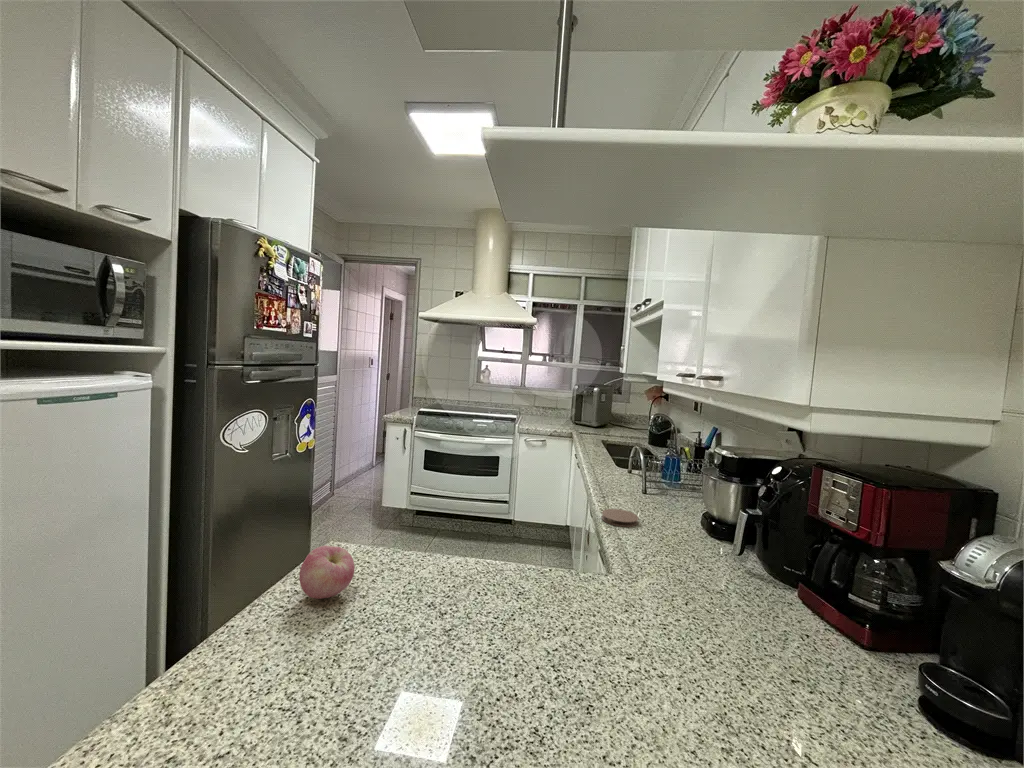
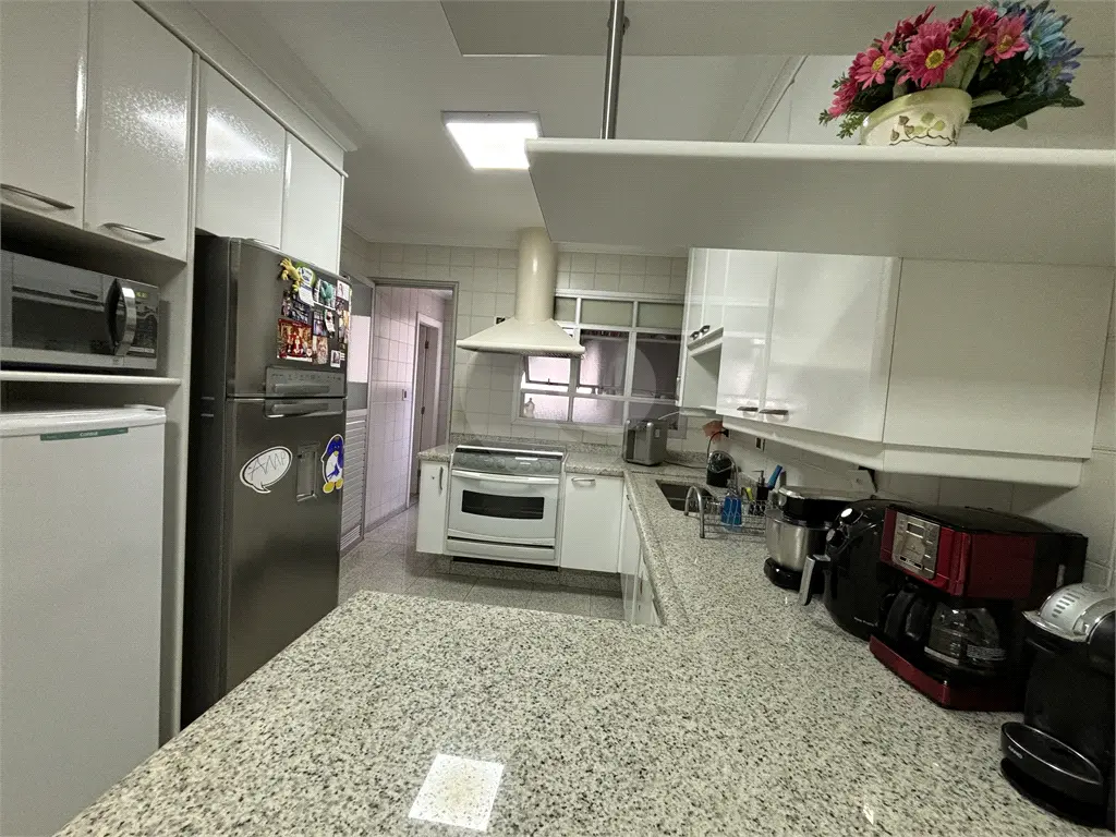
- apple [298,544,356,600]
- coaster [601,508,640,528]
